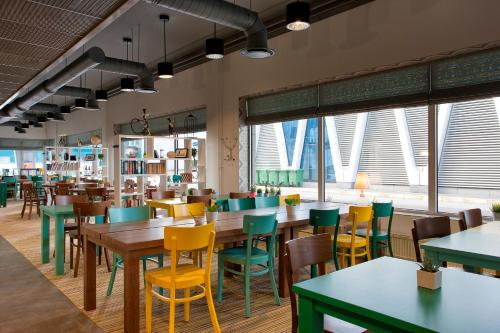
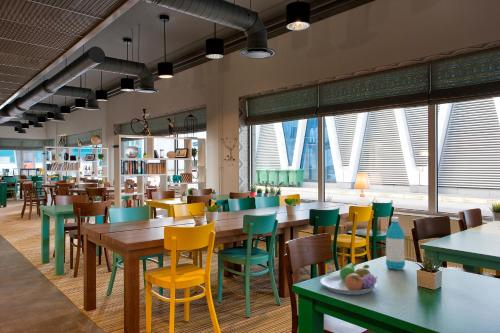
+ water bottle [385,216,406,271]
+ fruit bowl [319,262,378,296]
